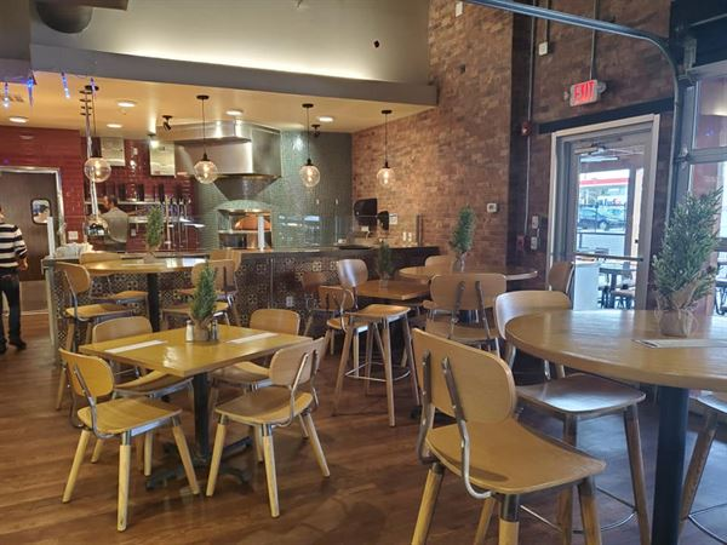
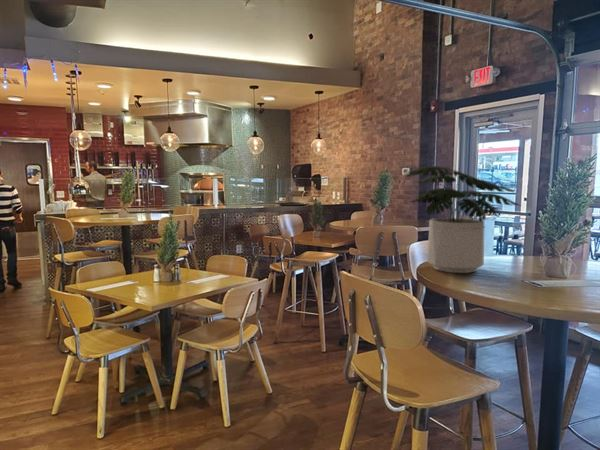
+ potted plant [403,165,523,274]
